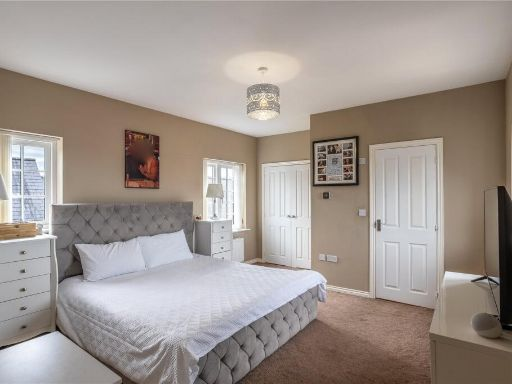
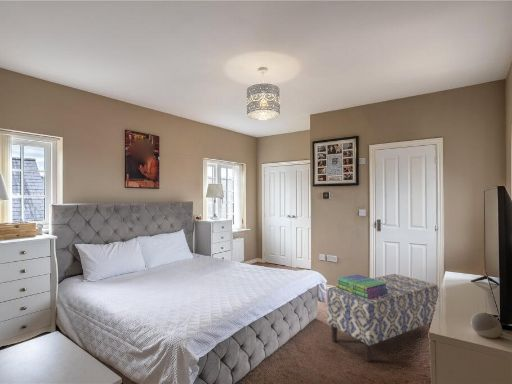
+ bench [326,273,440,363]
+ stack of books [335,273,389,299]
